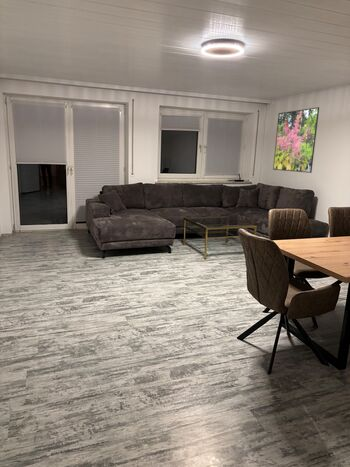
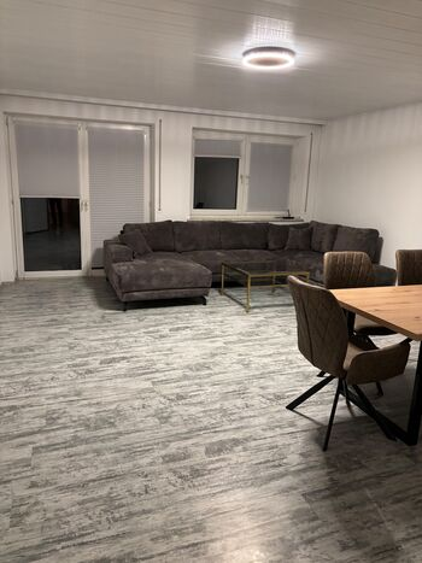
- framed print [272,106,320,174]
